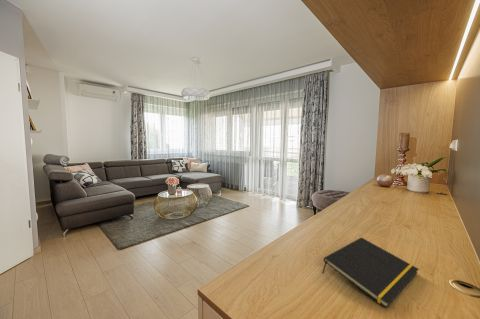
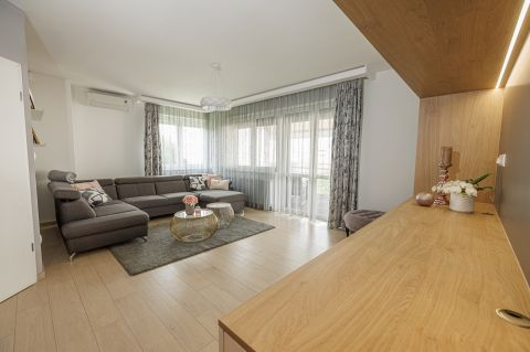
- notepad [321,236,420,309]
